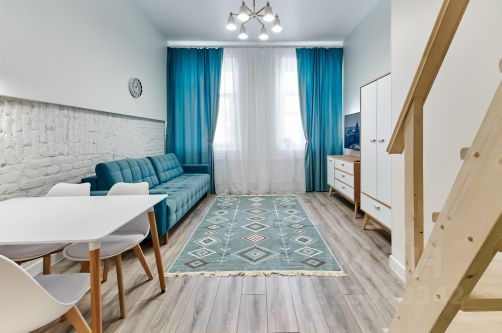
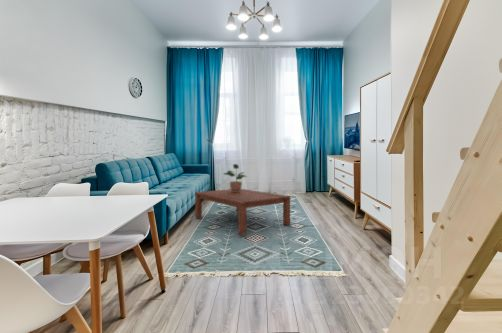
+ coffee table [194,188,292,236]
+ potted plant [223,163,248,192]
